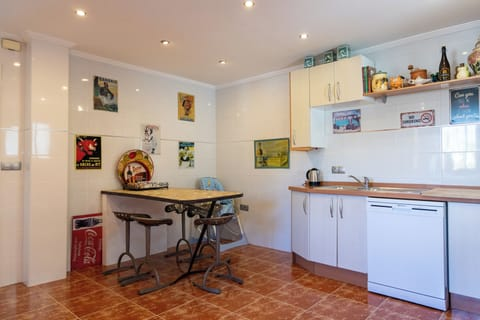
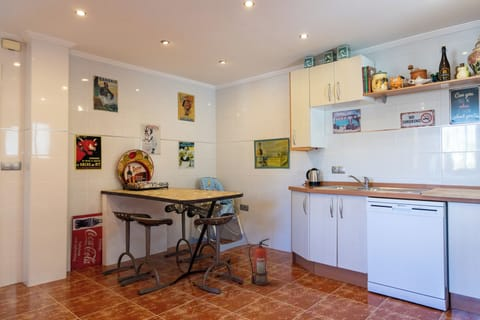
+ fire extinguisher [248,237,270,287]
